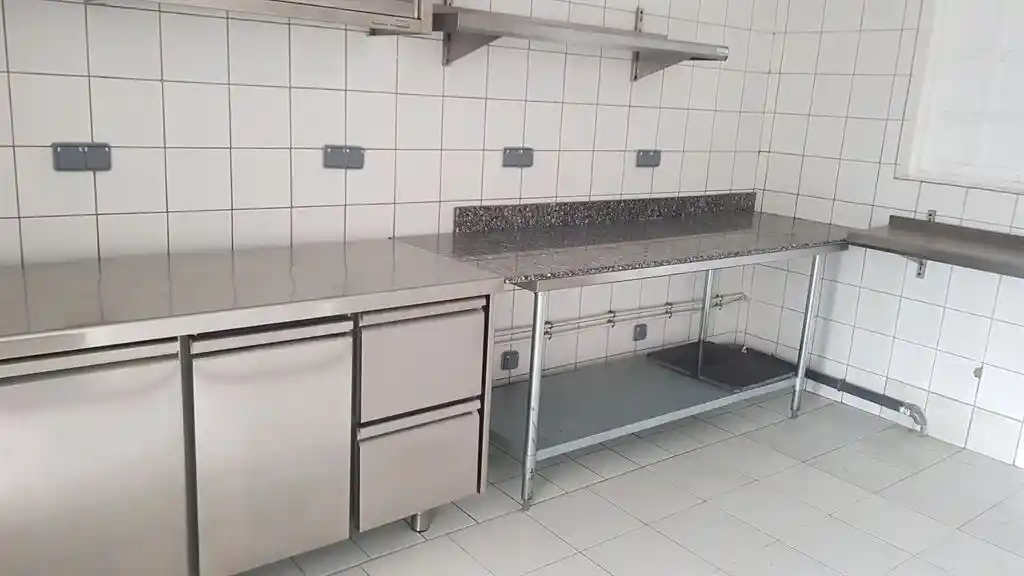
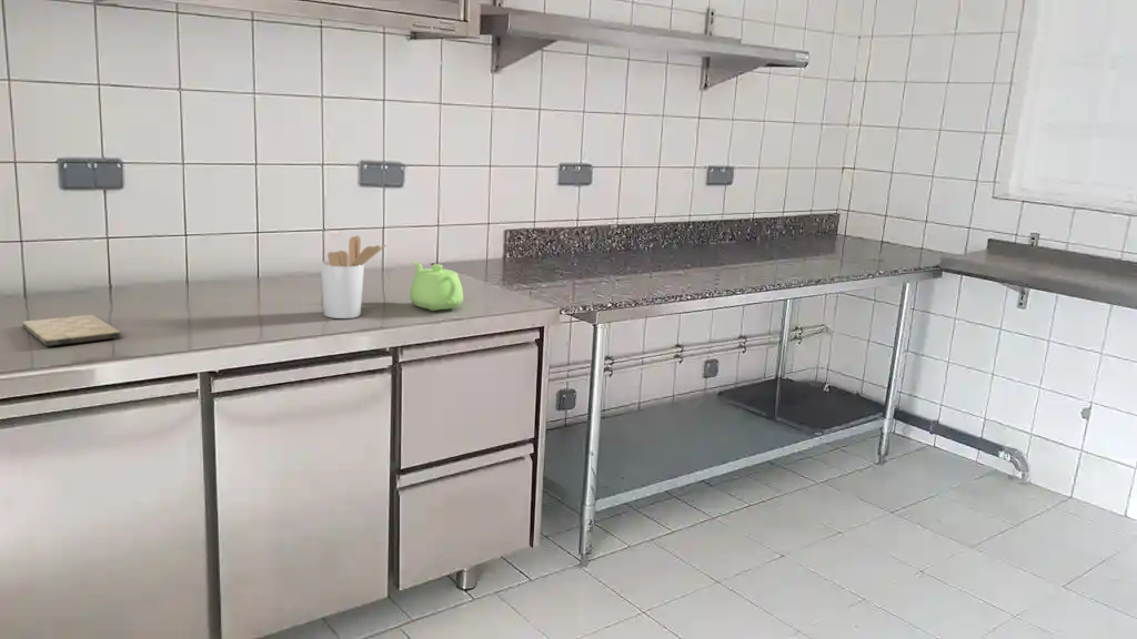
+ cutting board [21,314,122,347]
+ teapot [409,261,464,312]
+ utensil holder [320,234,388,320]
